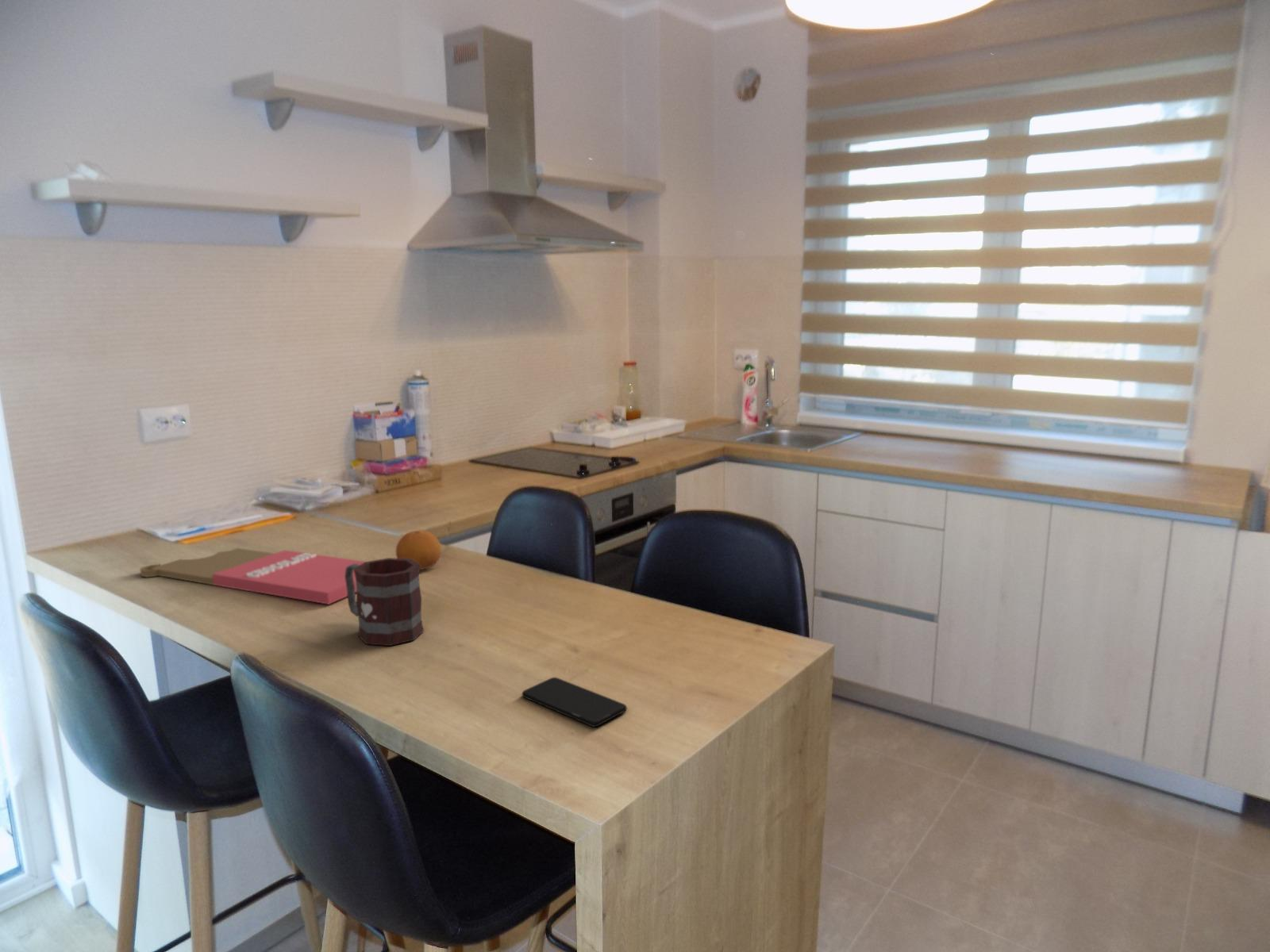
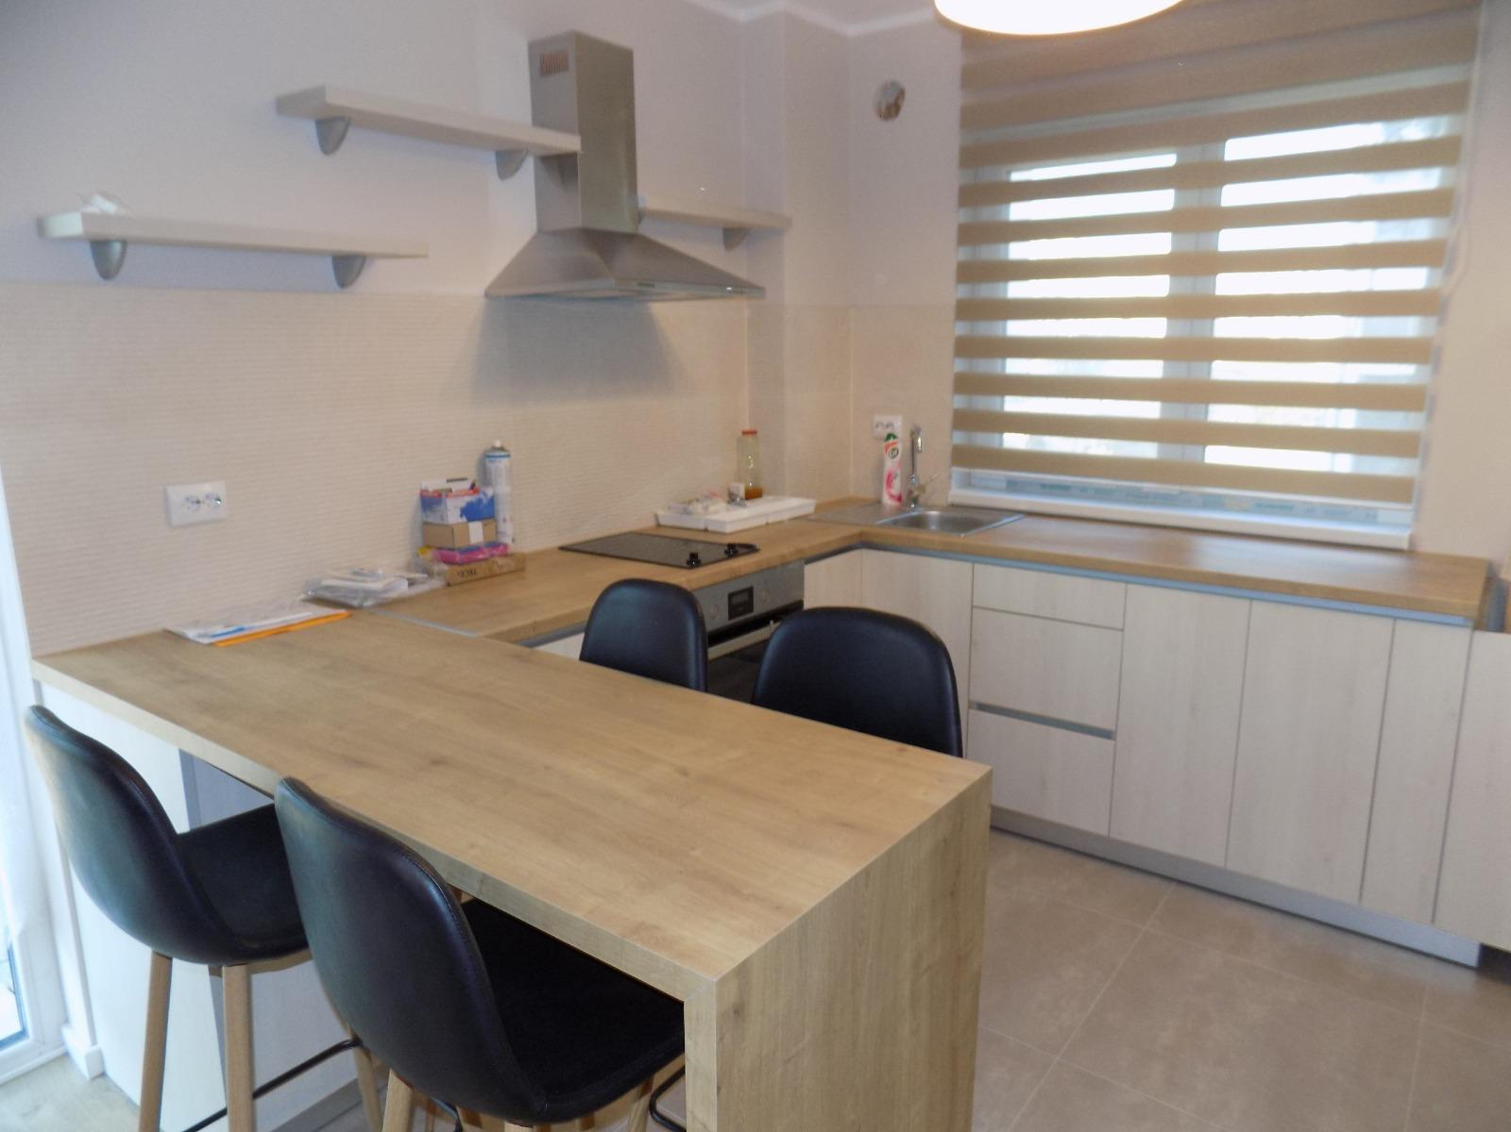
- smartphone [521,677,628,727]
- fruit [395,530,442,570]
- mug [344,557,425,647]
- cutting board [139,547,366,605]
